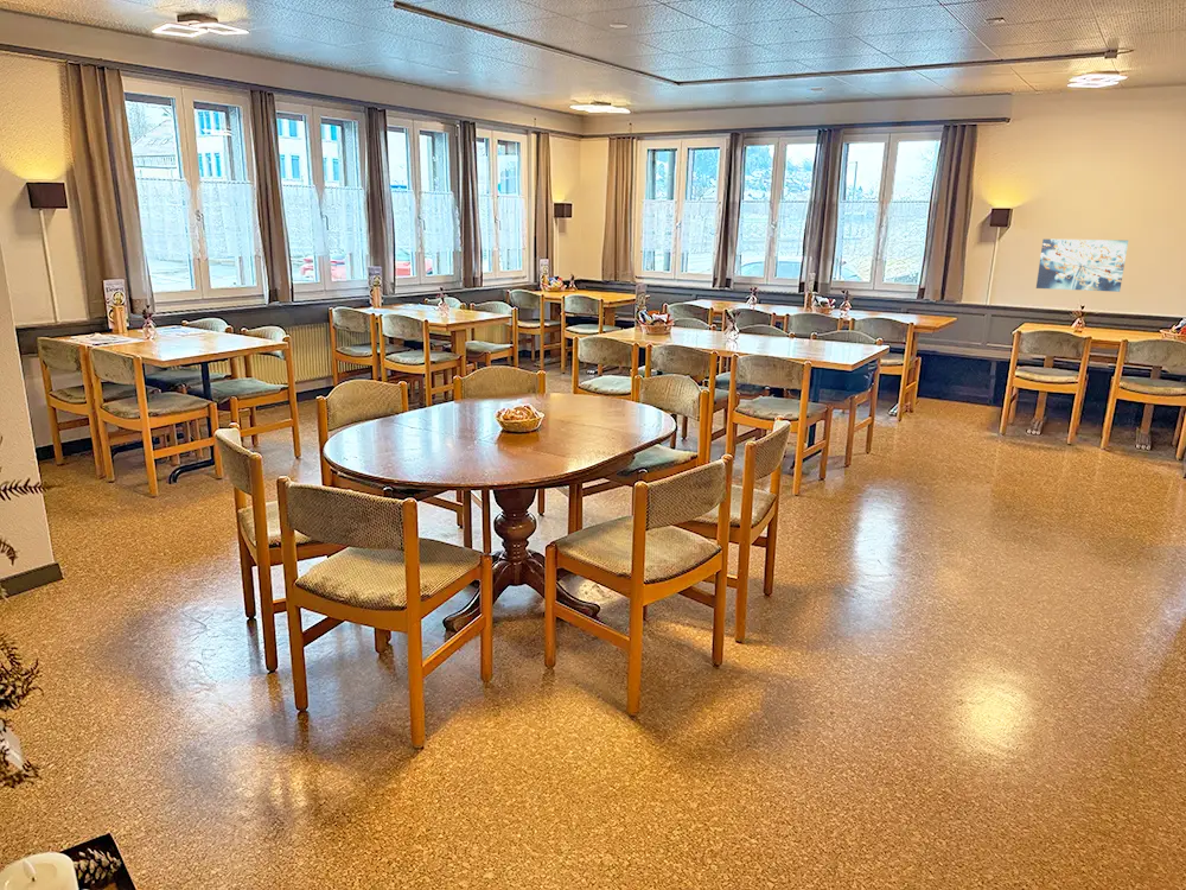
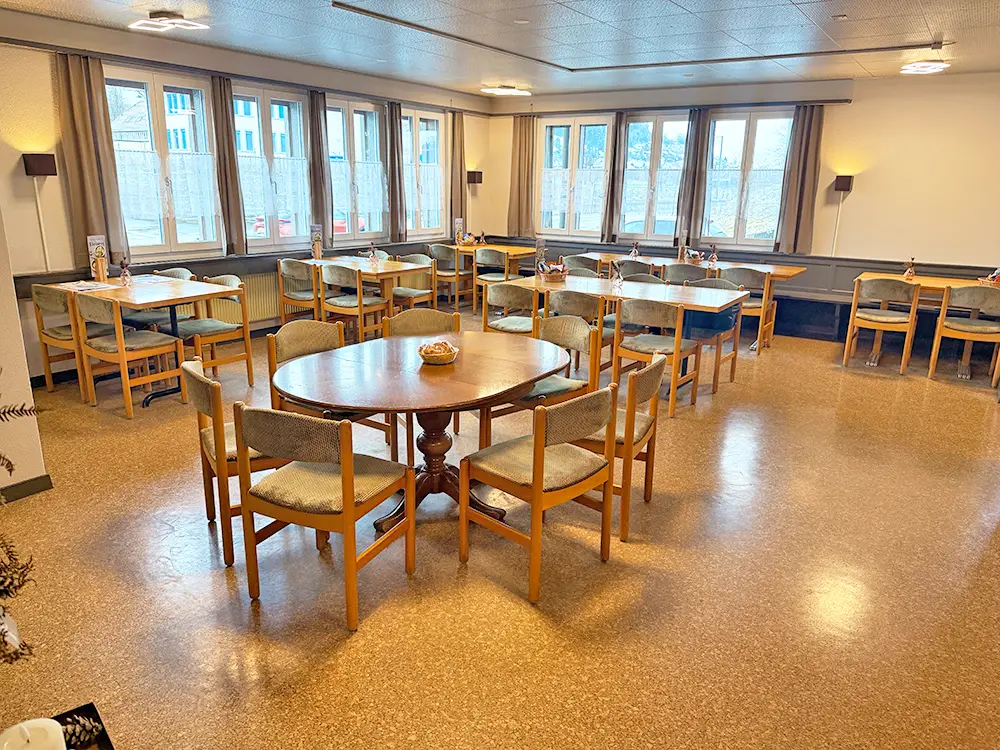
- wall art [1035,239,1129,293]
